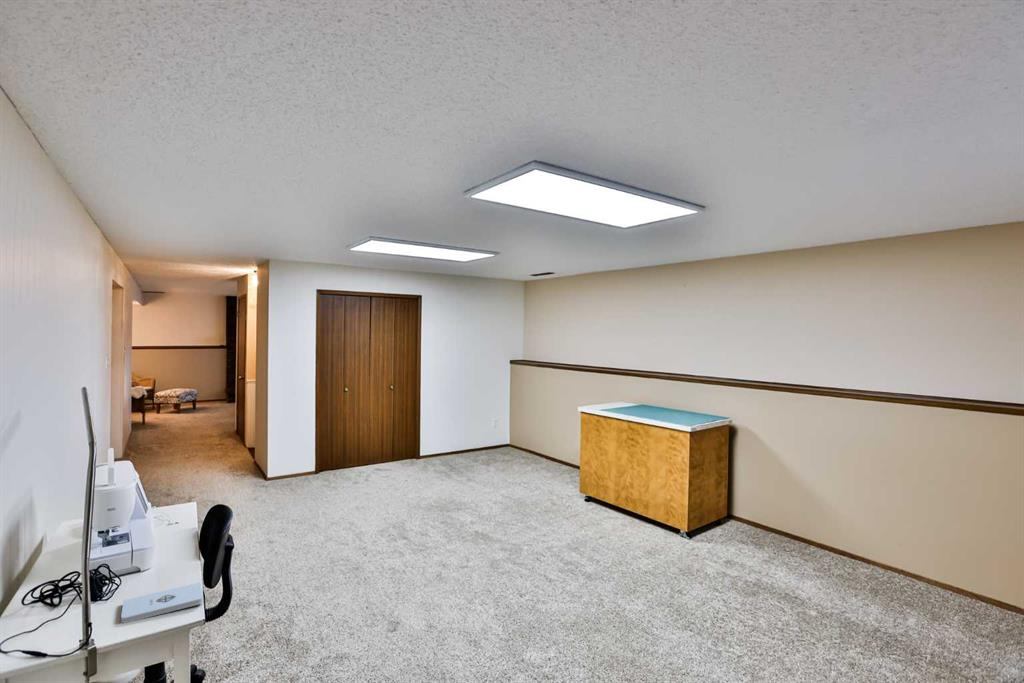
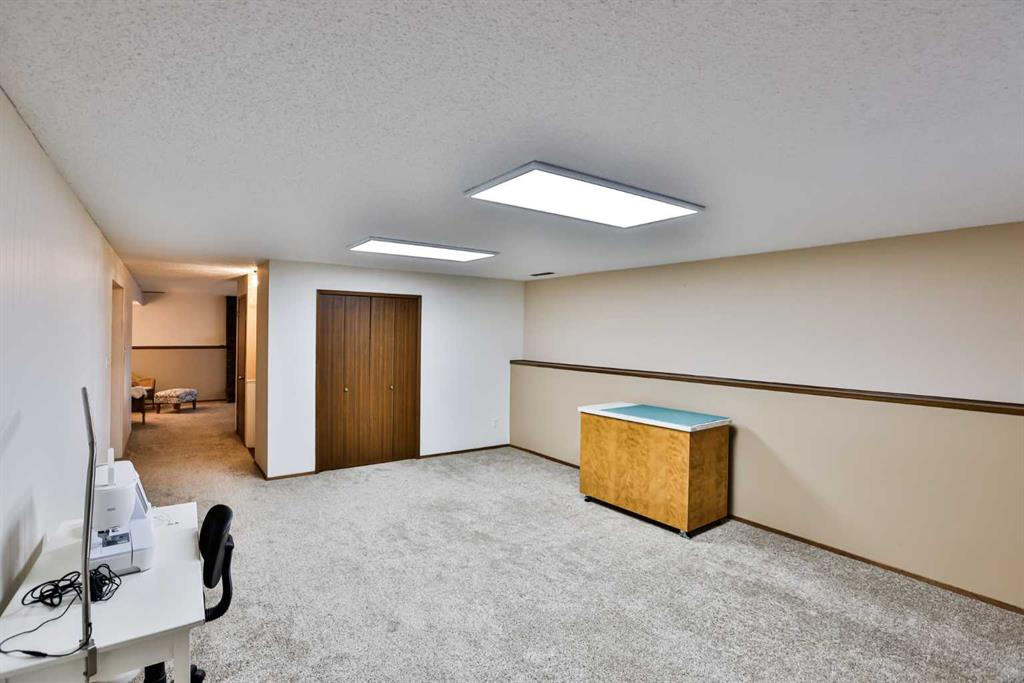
- notepad [120,581,204,624]
